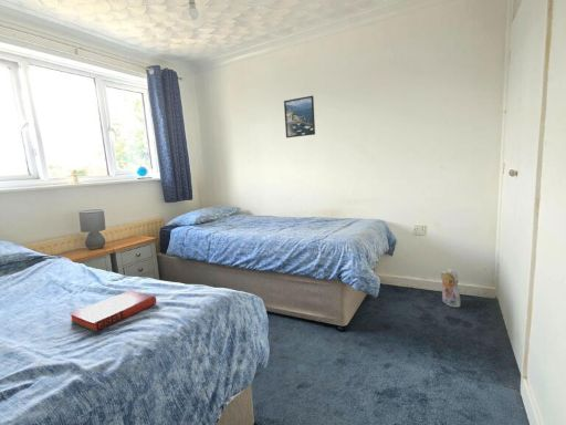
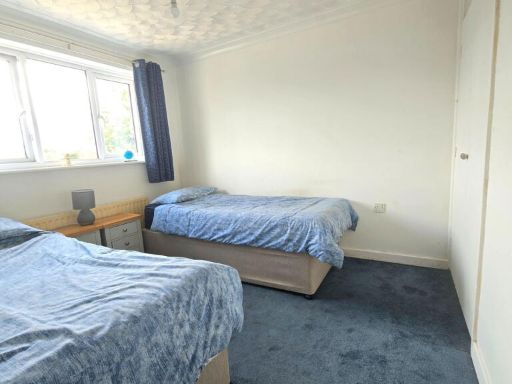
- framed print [283,94,316,138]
- plush toy [440,267,462,309]
- hardback book [70,289,157,333]
